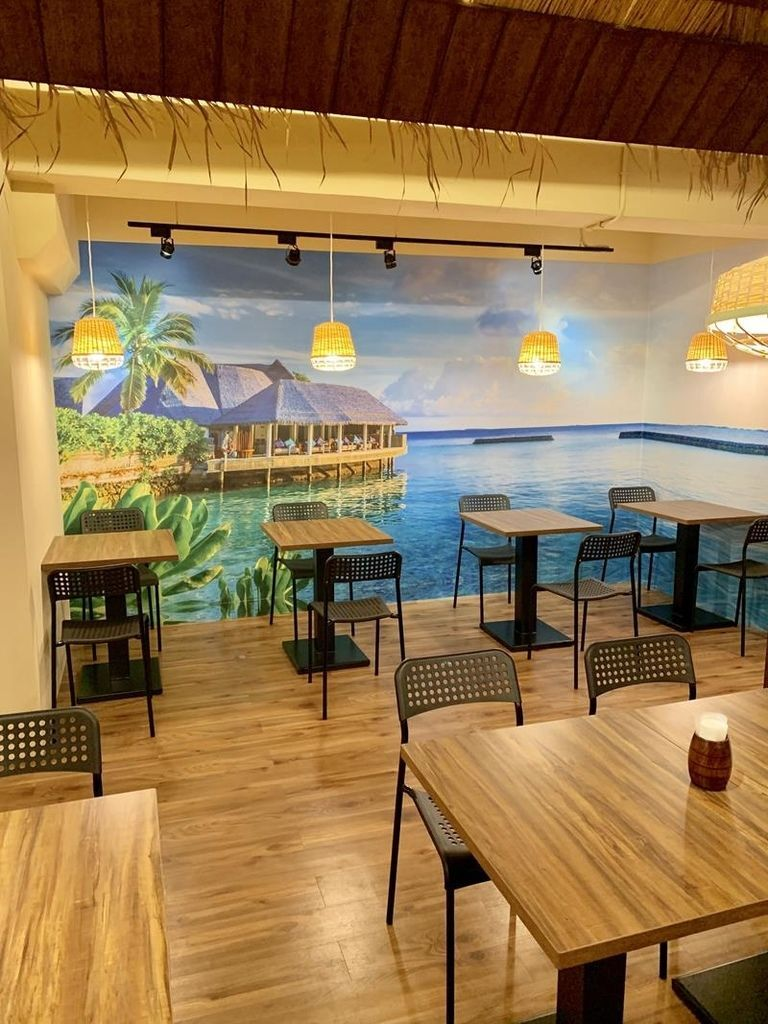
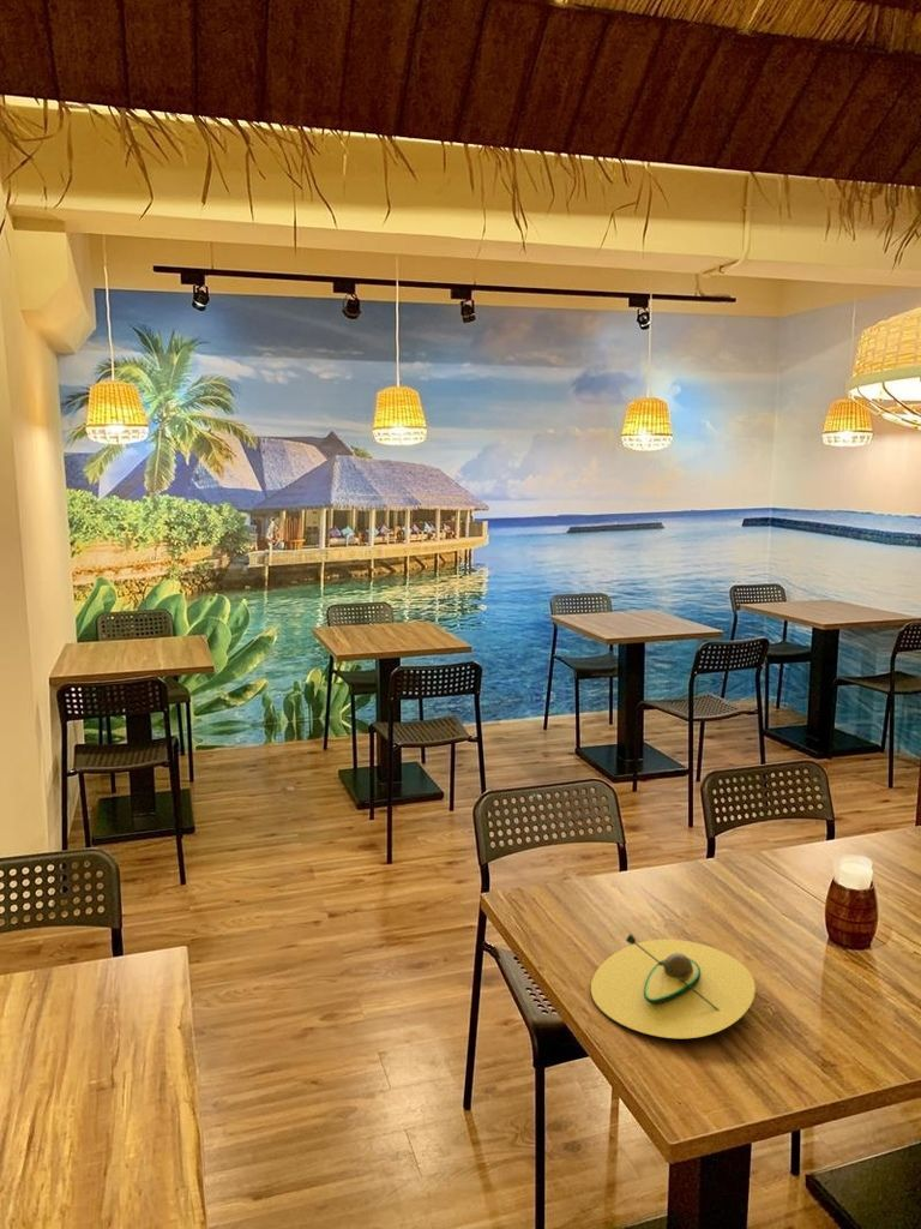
+ avocado [590,934,757,1039]
